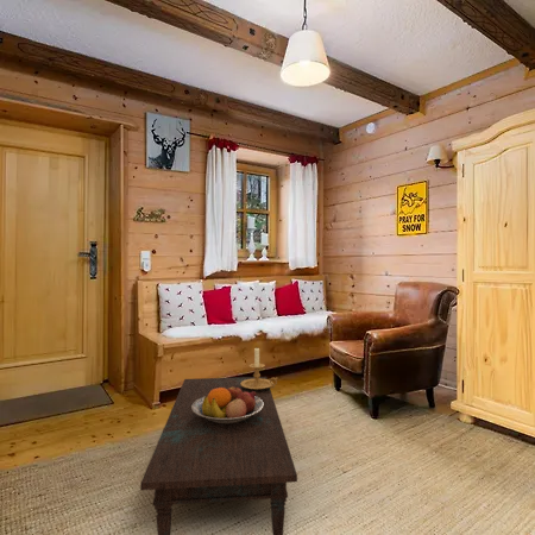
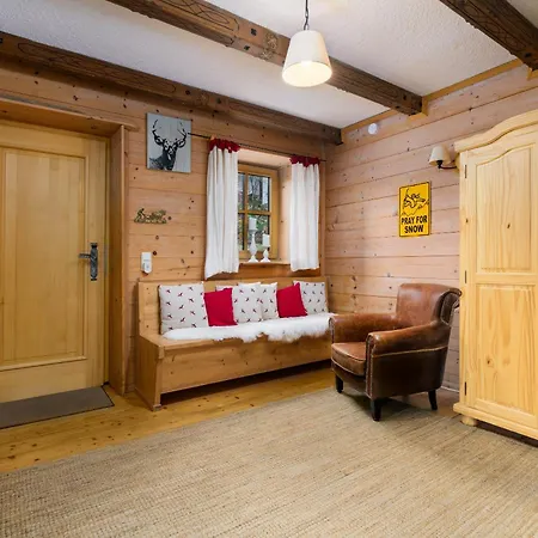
- fruit bowl [191,386,264,423]
- candle holder [240,347,278,390]
- coffee table [139,376,298,535]
